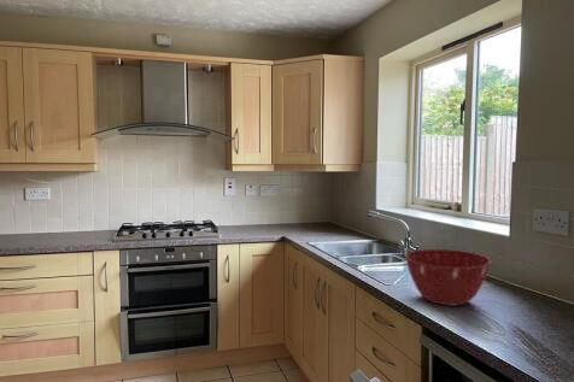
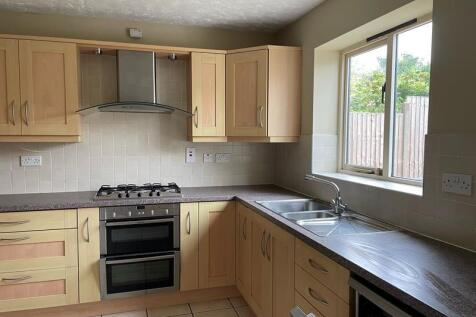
- mixing bowl [404,248,492,307]
